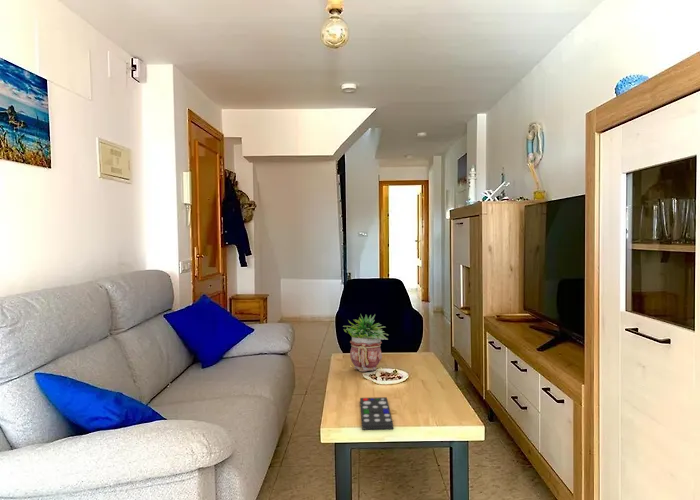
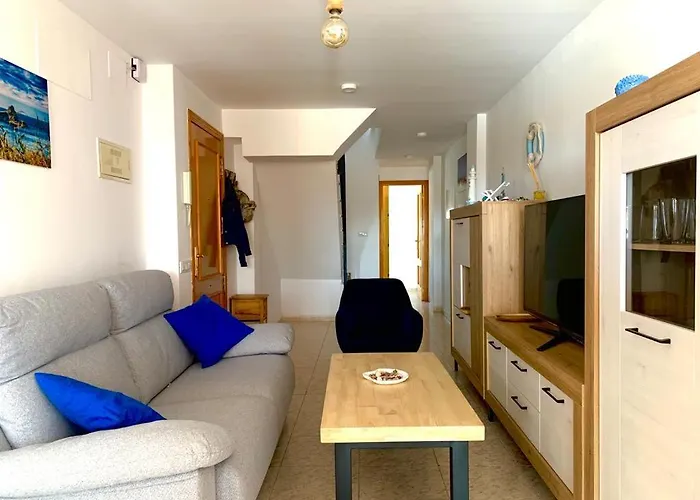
- potted plant [342,314,389,373]
- remote control [359,396,394,431]
